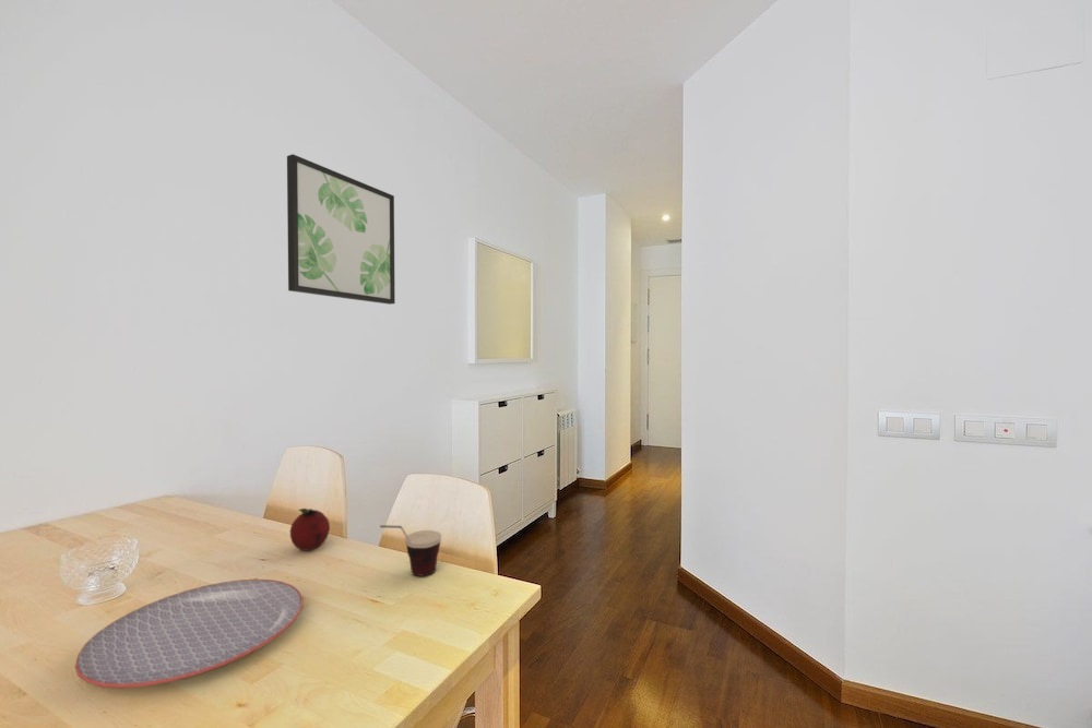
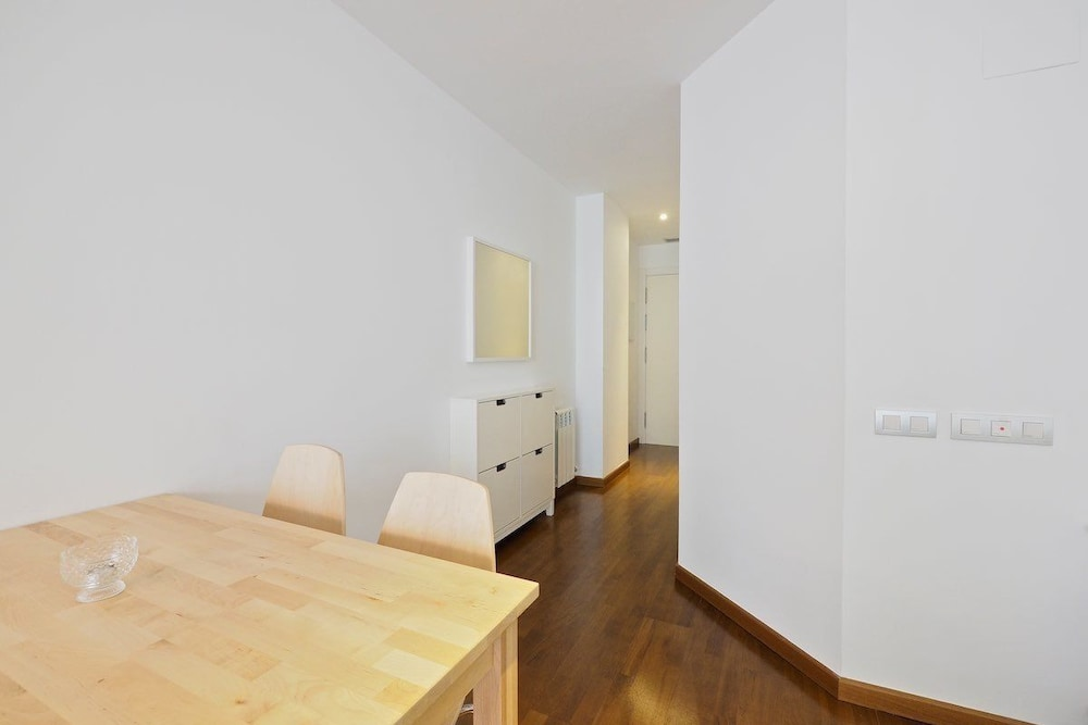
- plate [73,578,305,690]
- cup [379,524,442,577]
- fruit [289,508,331,552]
- wall art [286,153,396,306]
